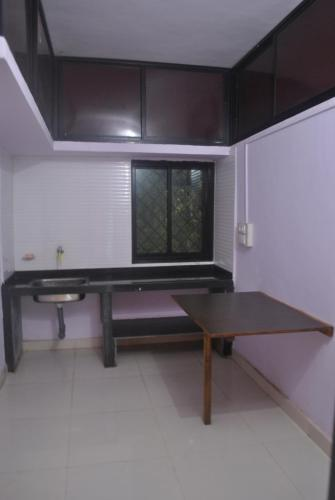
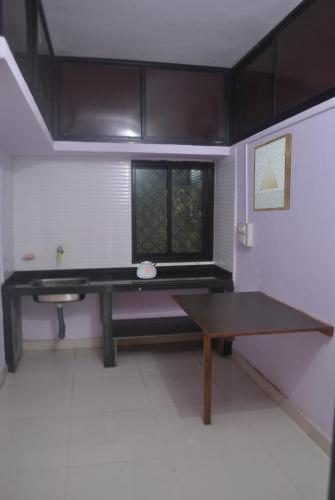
+ kettle [135,254,157,280]
+ wall art [252,132,293,212]
